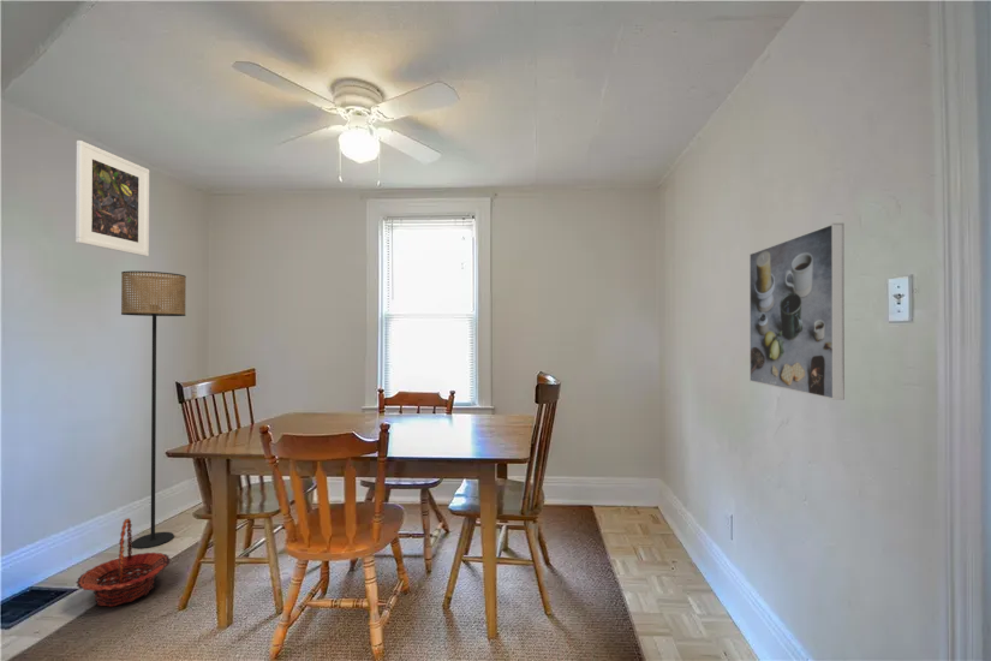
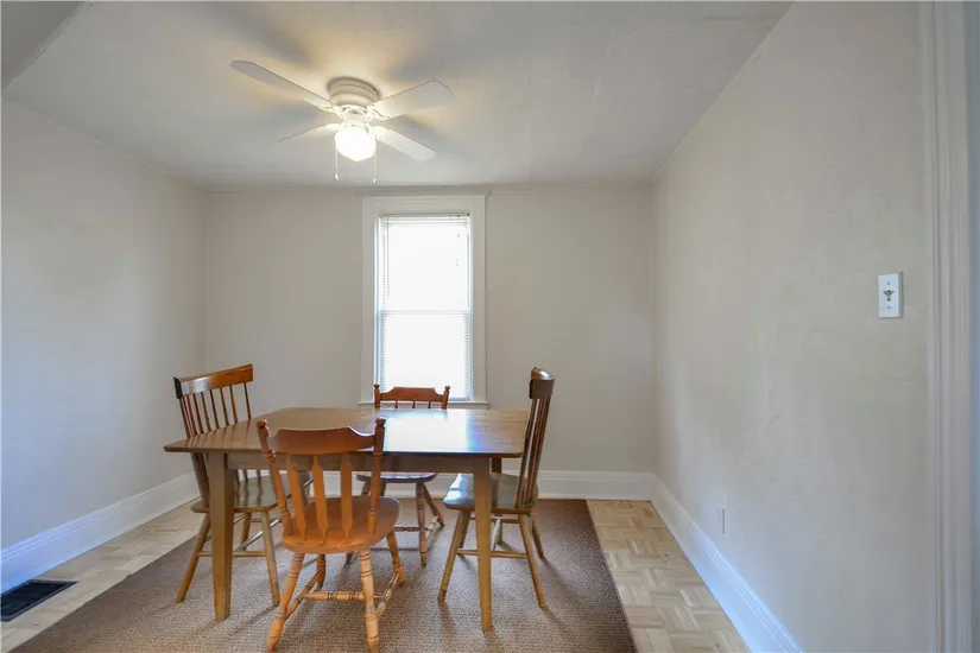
- basket [74,517,172,607]
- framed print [748,222,846,401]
- floor lamp [120,270,187,549]
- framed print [74,139,150,257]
